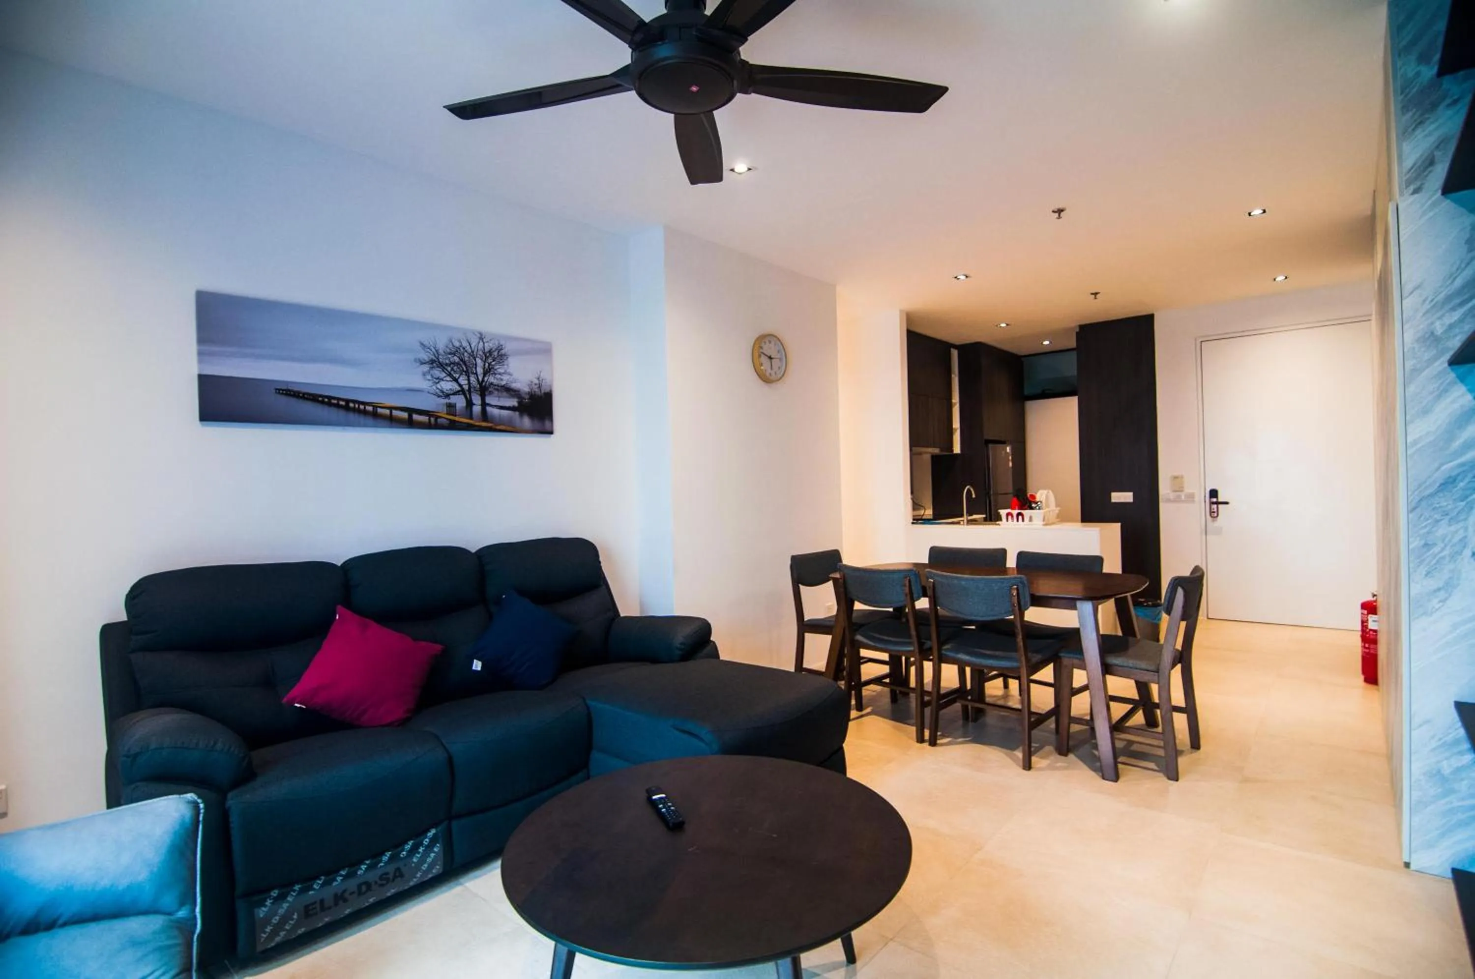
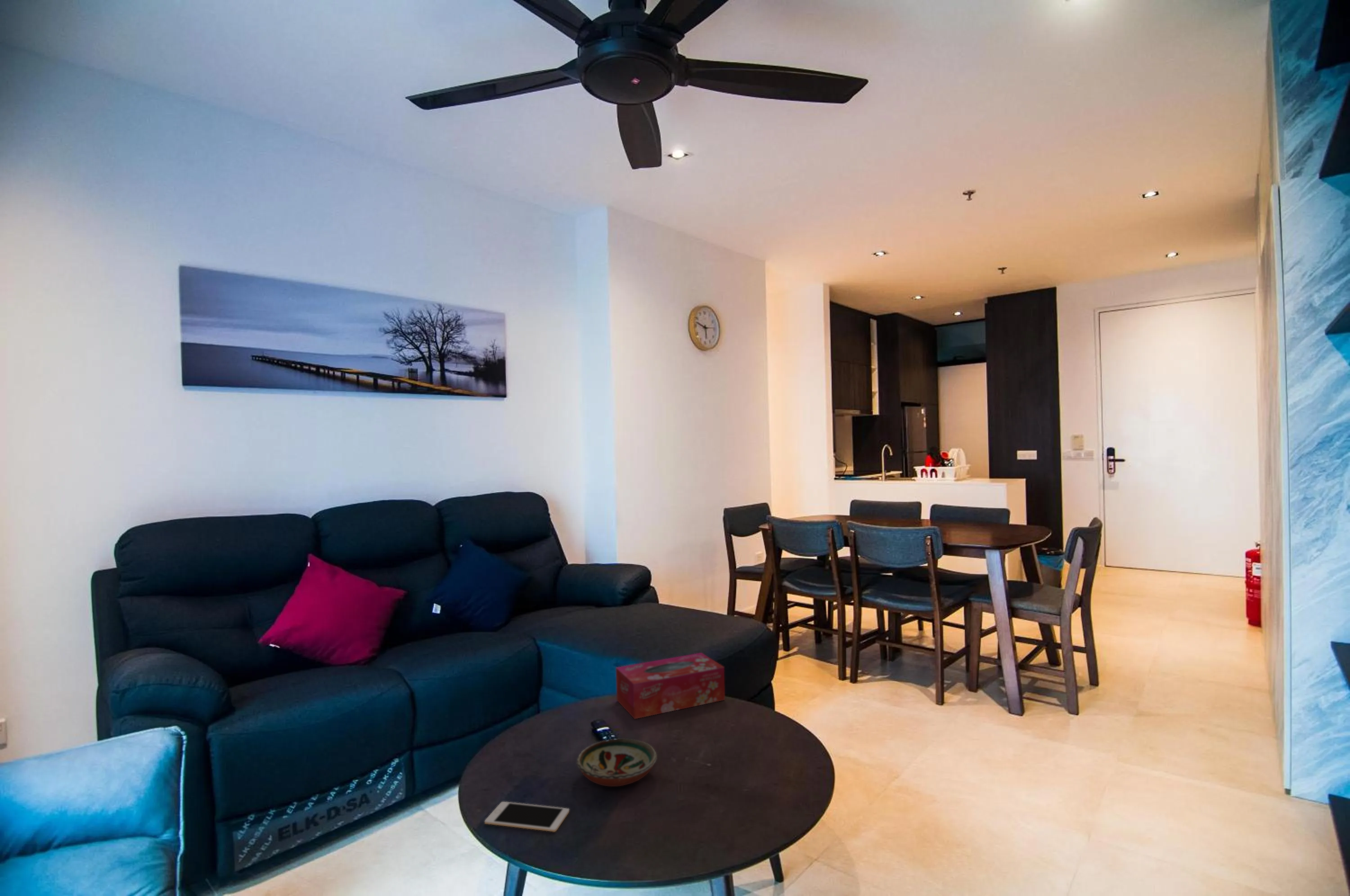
+ tissue box [616,652,725,720]
+ decorative bowl [576,738,657,787]
+ cell phone [484,801,570,832]
